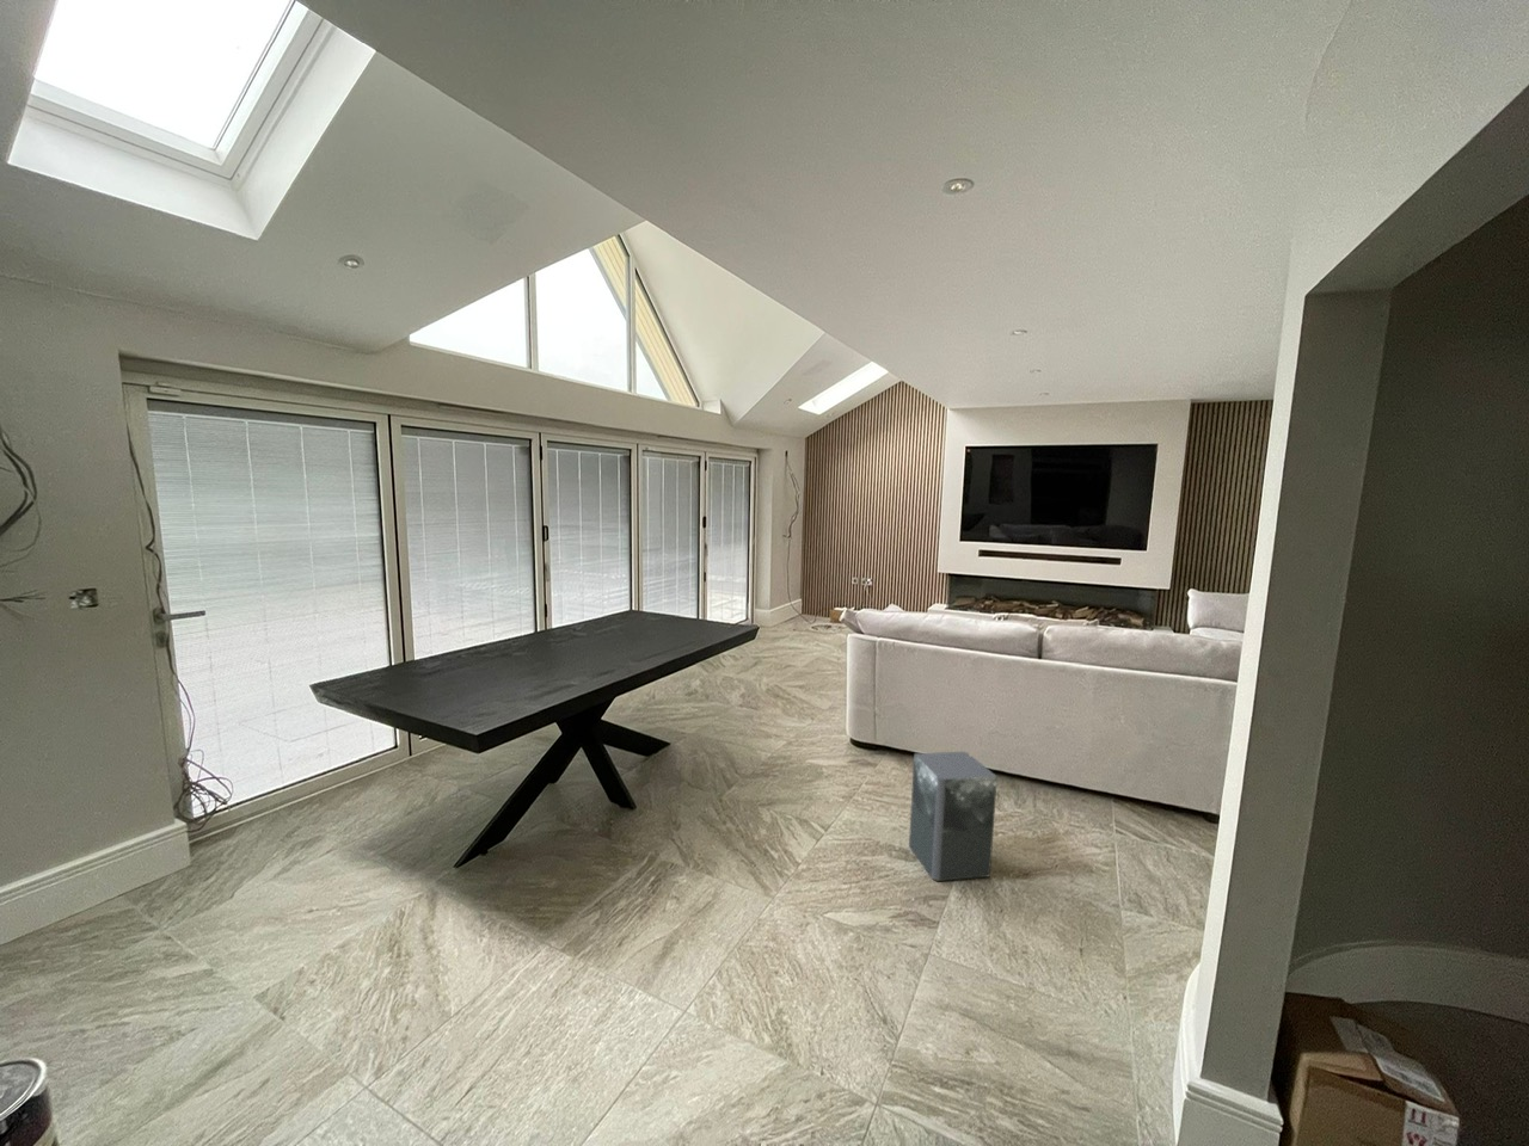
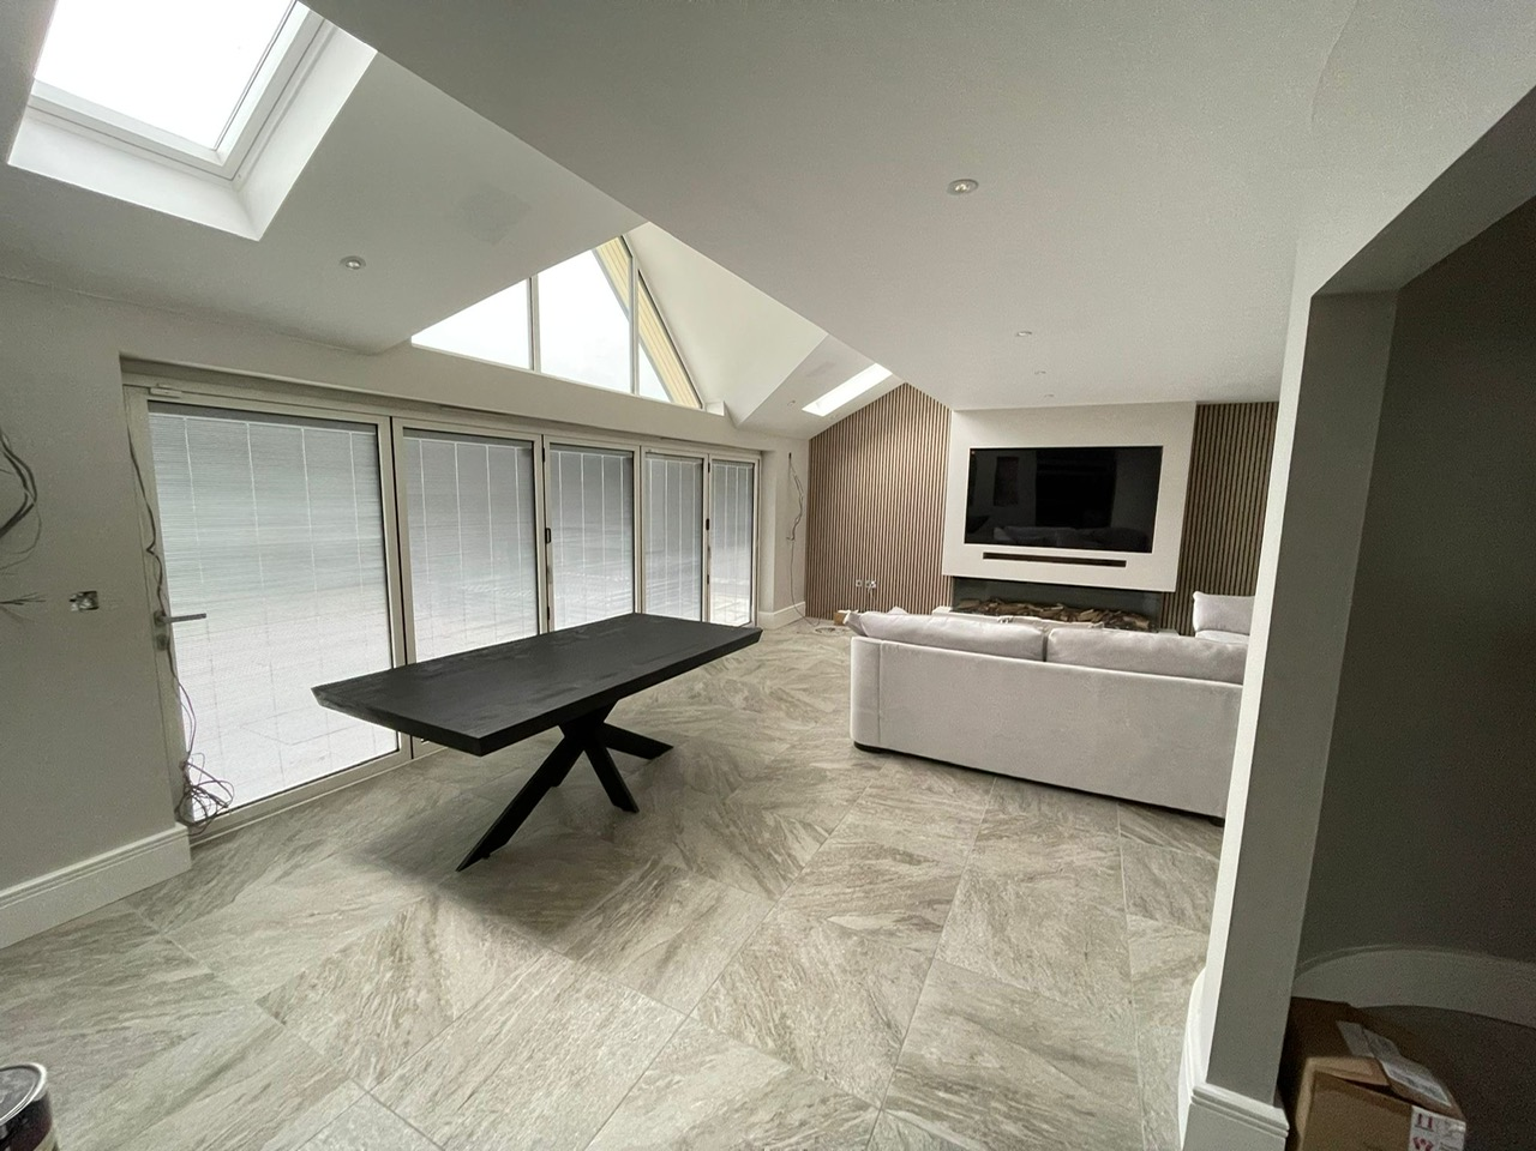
- speaker [908,751,998,882]
